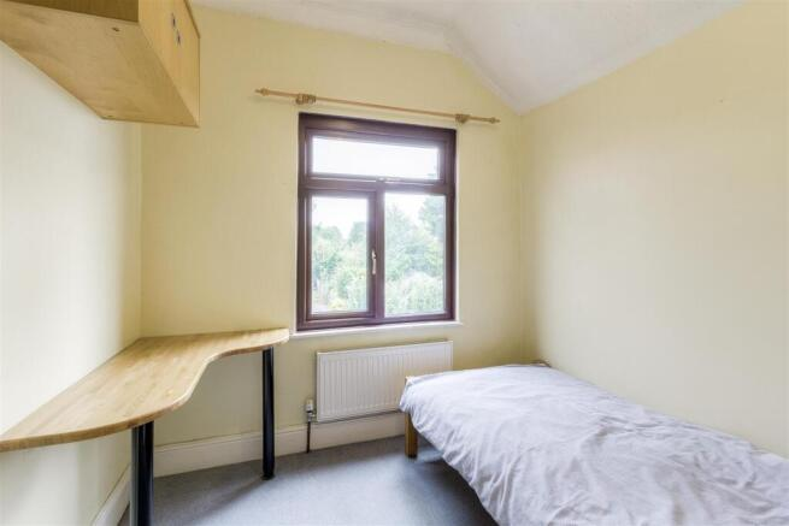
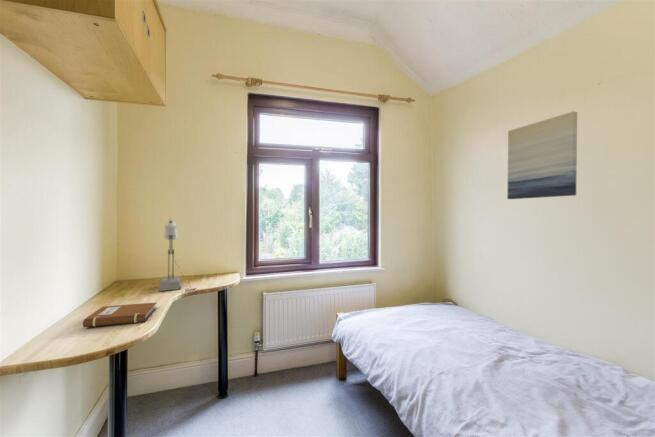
+ desk lamp [158,219,198,292]
+ notebook [81,301,158,328]
+ wall art [506,110,578,200]
